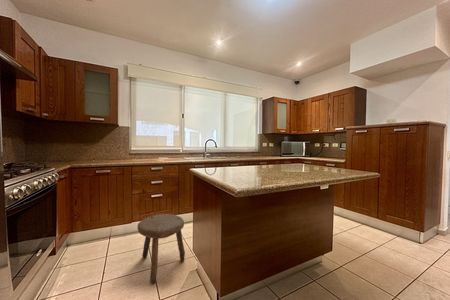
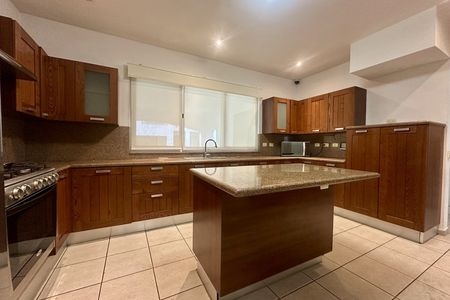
- stool [137,213,186,284]
